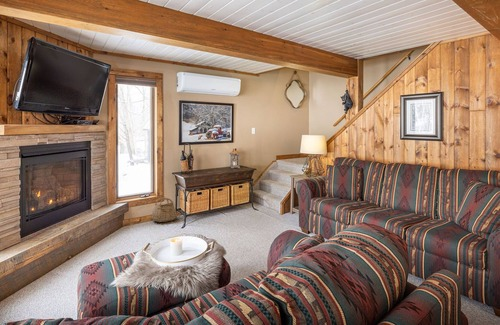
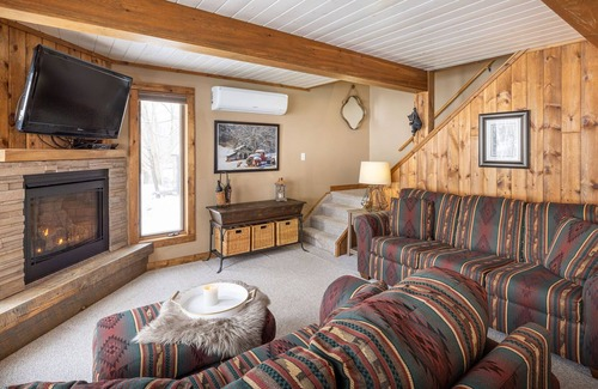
- basket [151,196,178,223]
